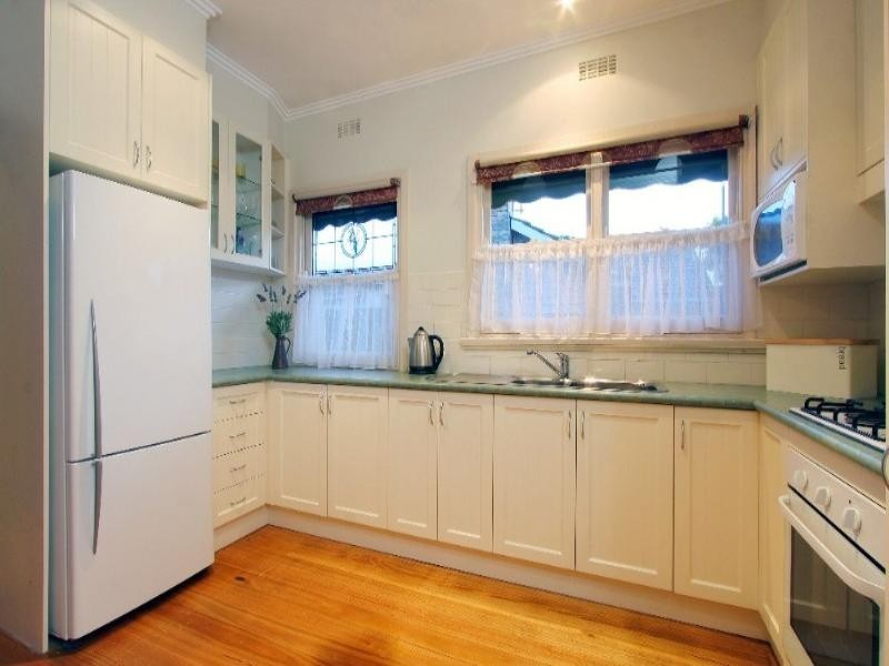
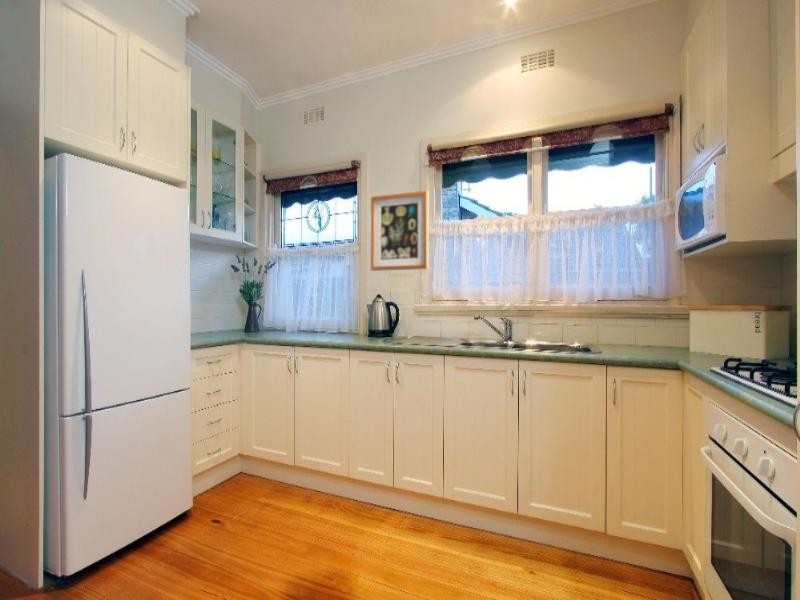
+ wall art [369,189,429,272]
